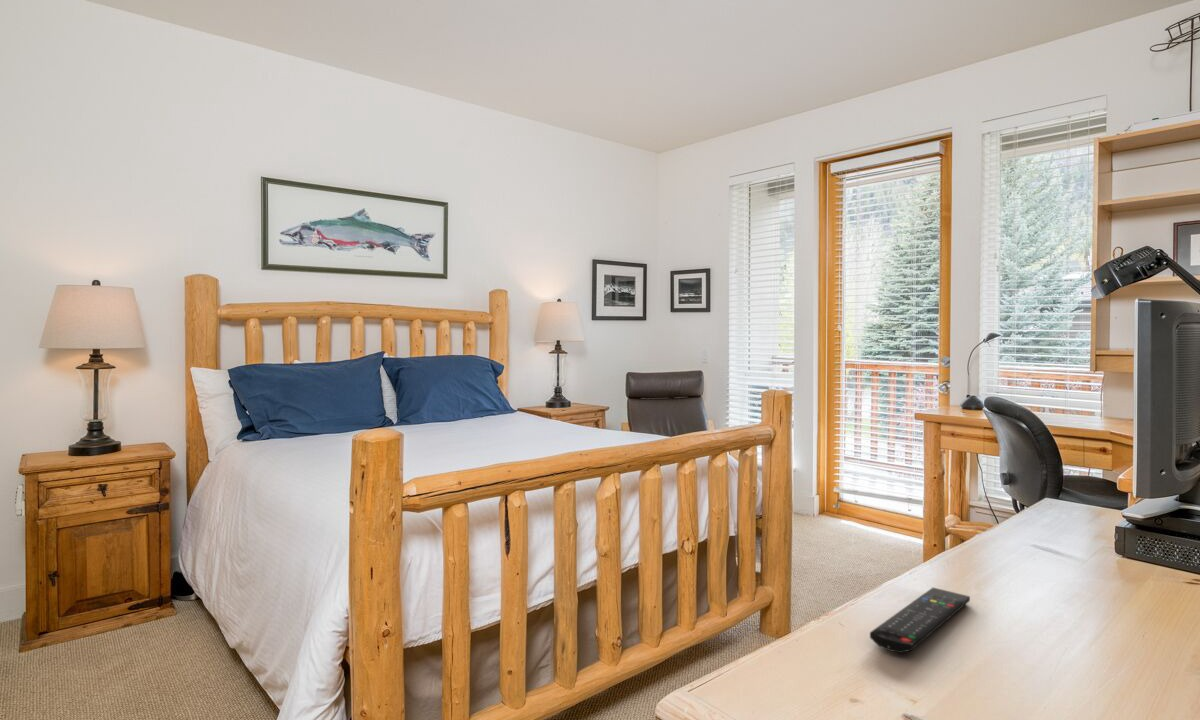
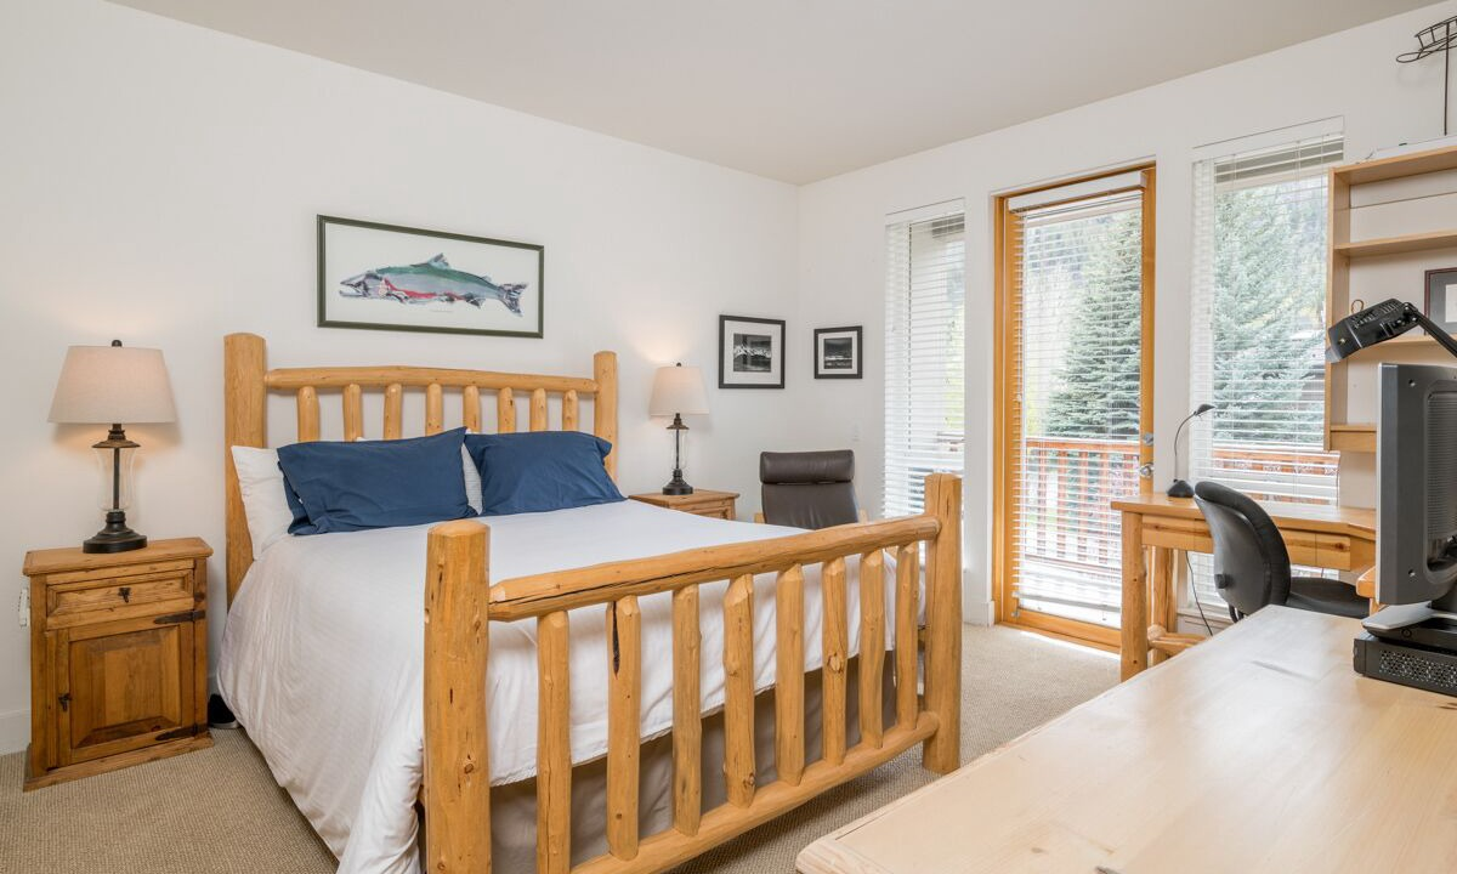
- remote control [869,587,971,654]
